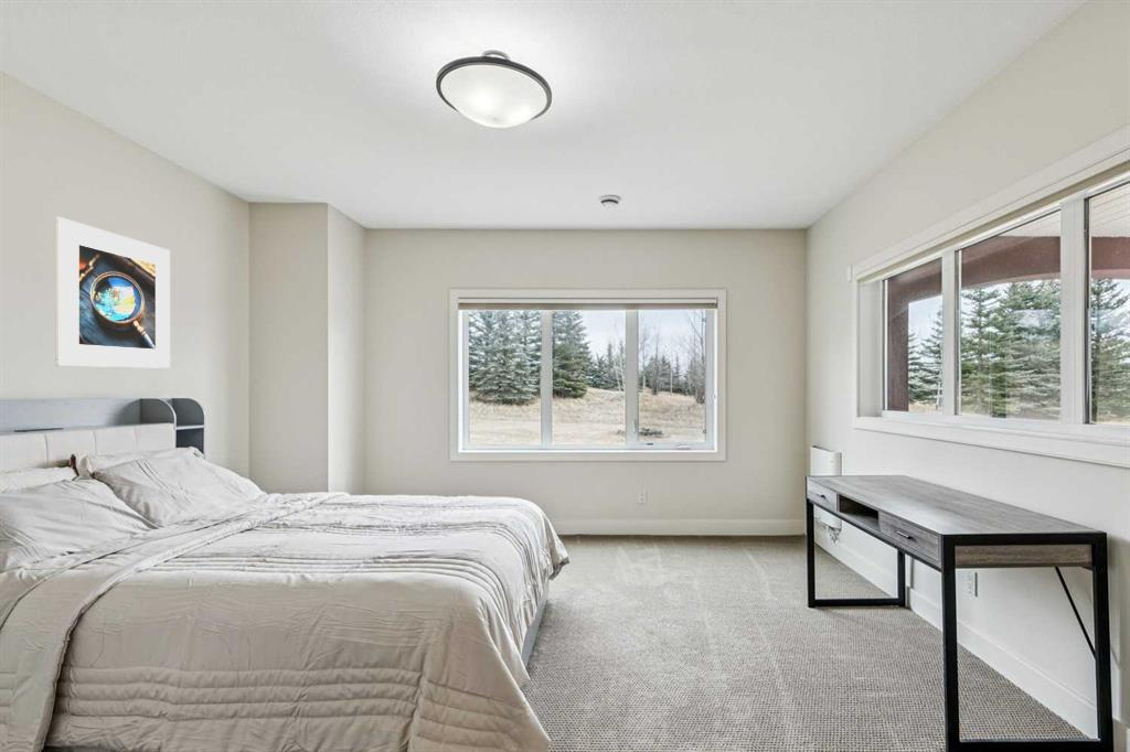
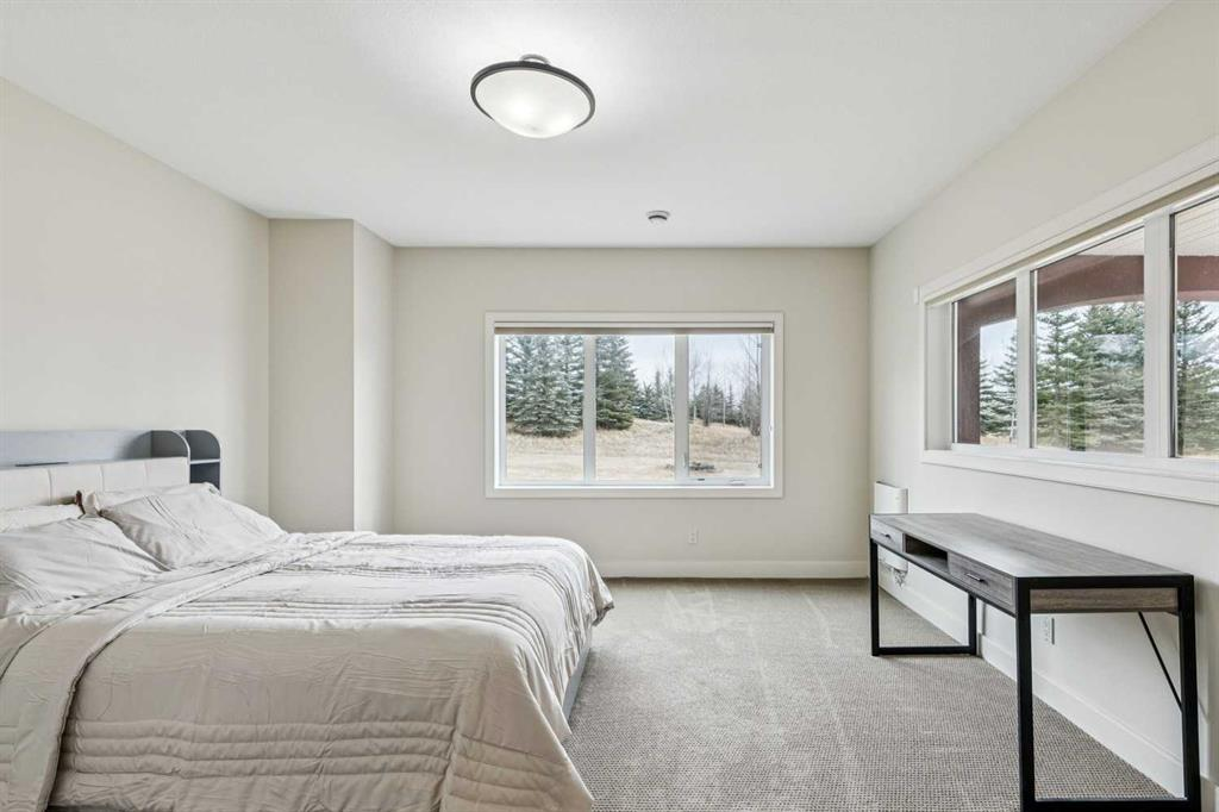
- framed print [54,216,171,369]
